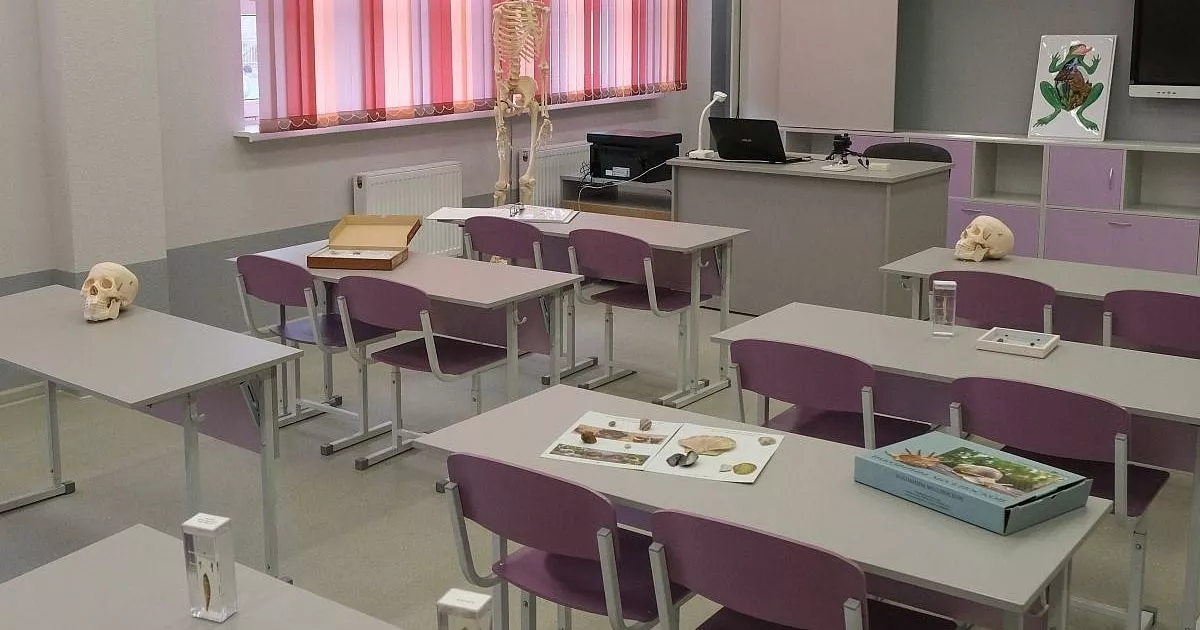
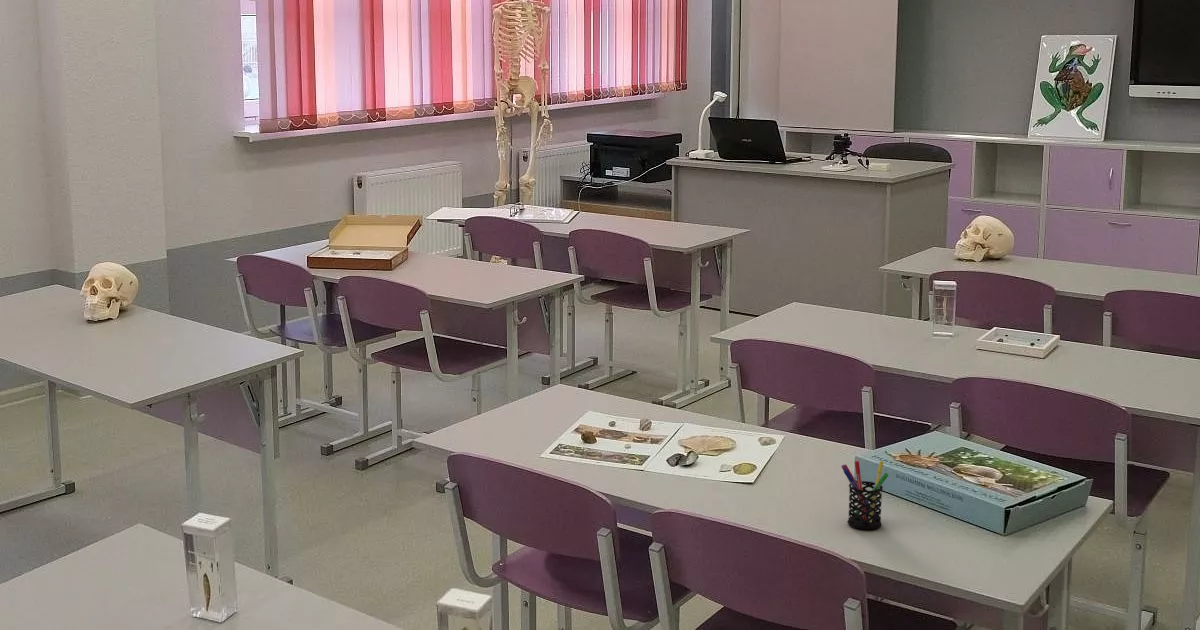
+ pen holder [840,460,889,530]
